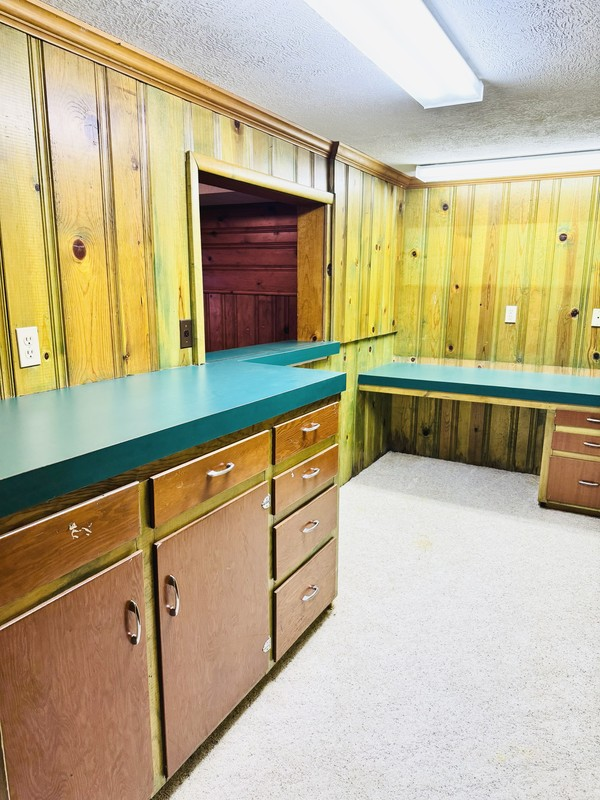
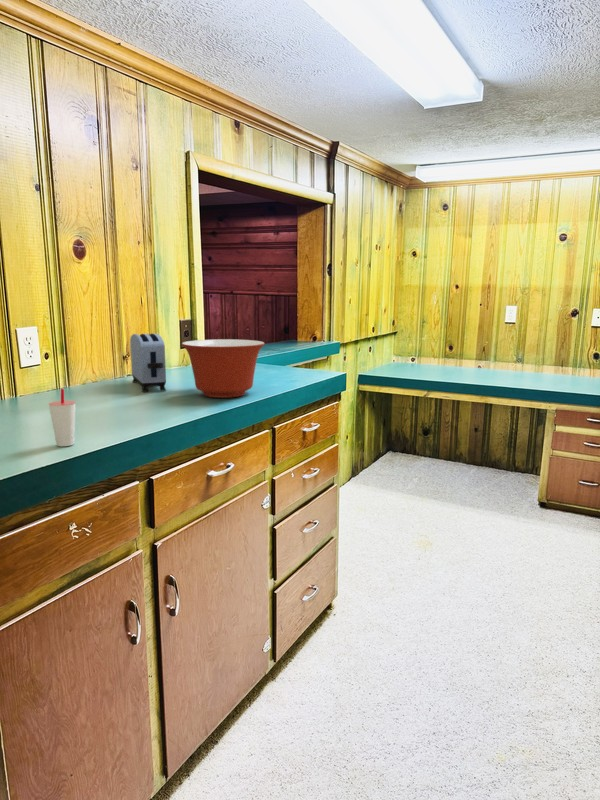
+ toaster [129,333,167,393]
+ cup [47,387,77,447]
+ mixing bowl [181,338,266,399]
